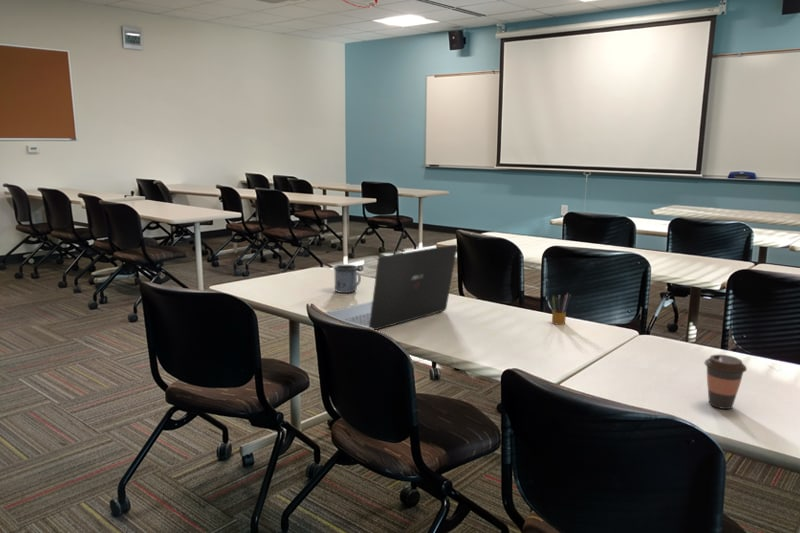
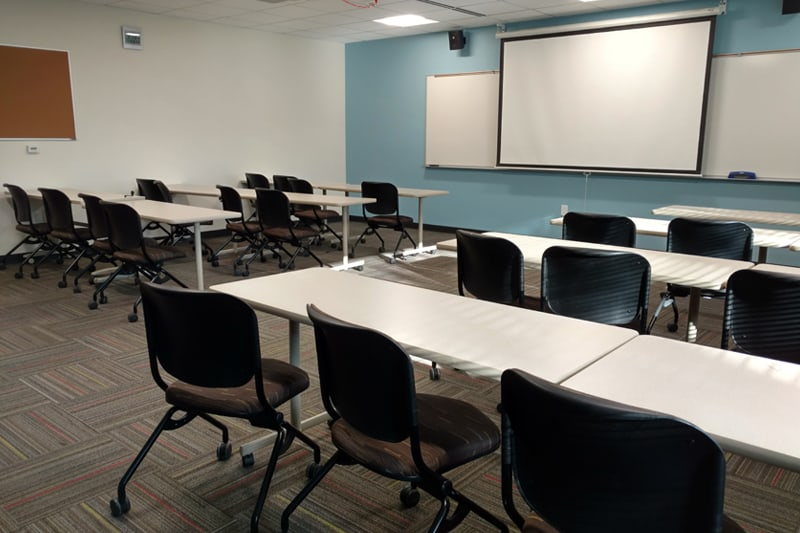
- laptop [324,243,458,331]
- coffee cup [703,354,748,410]
- pencil box [551,292,572,326]
- mug [332,264,362,294]
